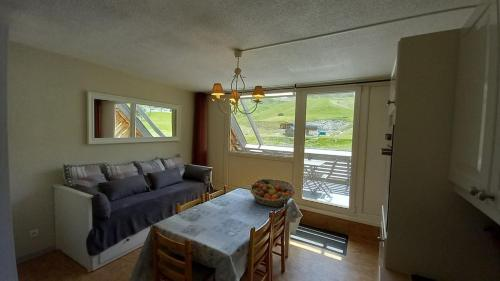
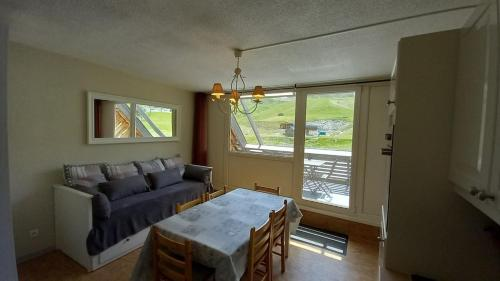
- fruit basket [249,178,296,208]
